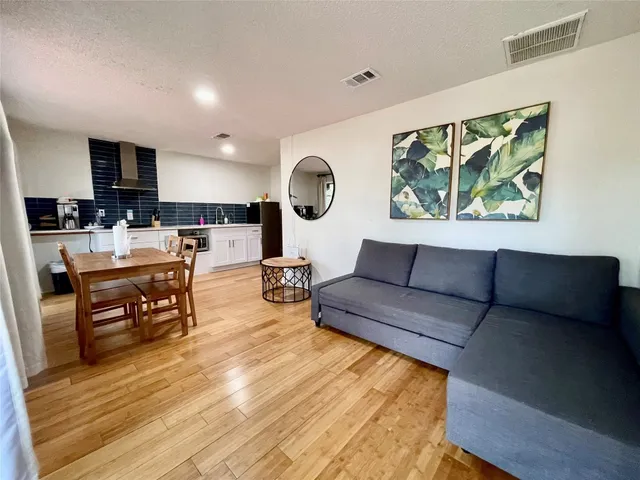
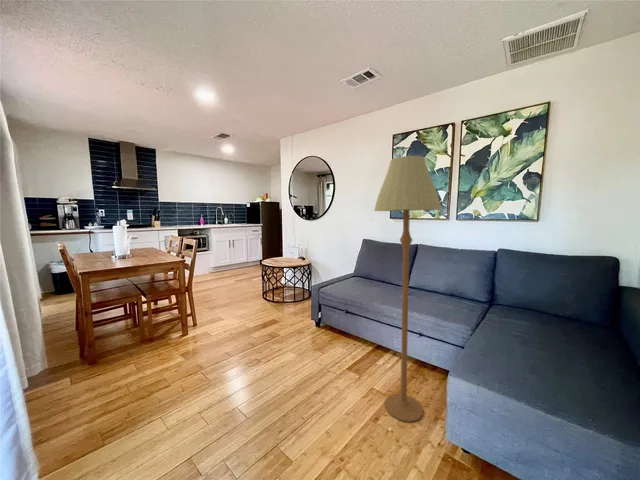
+ floor lamp [373,155,443,423]
